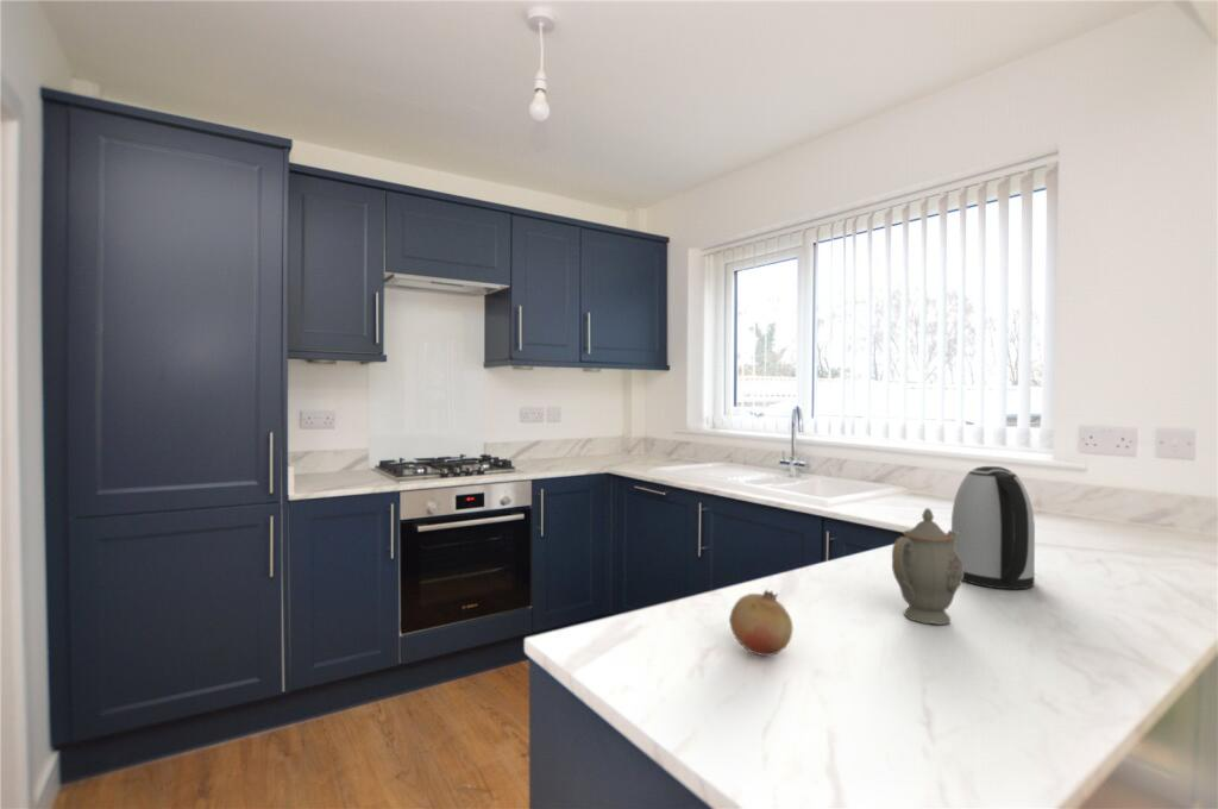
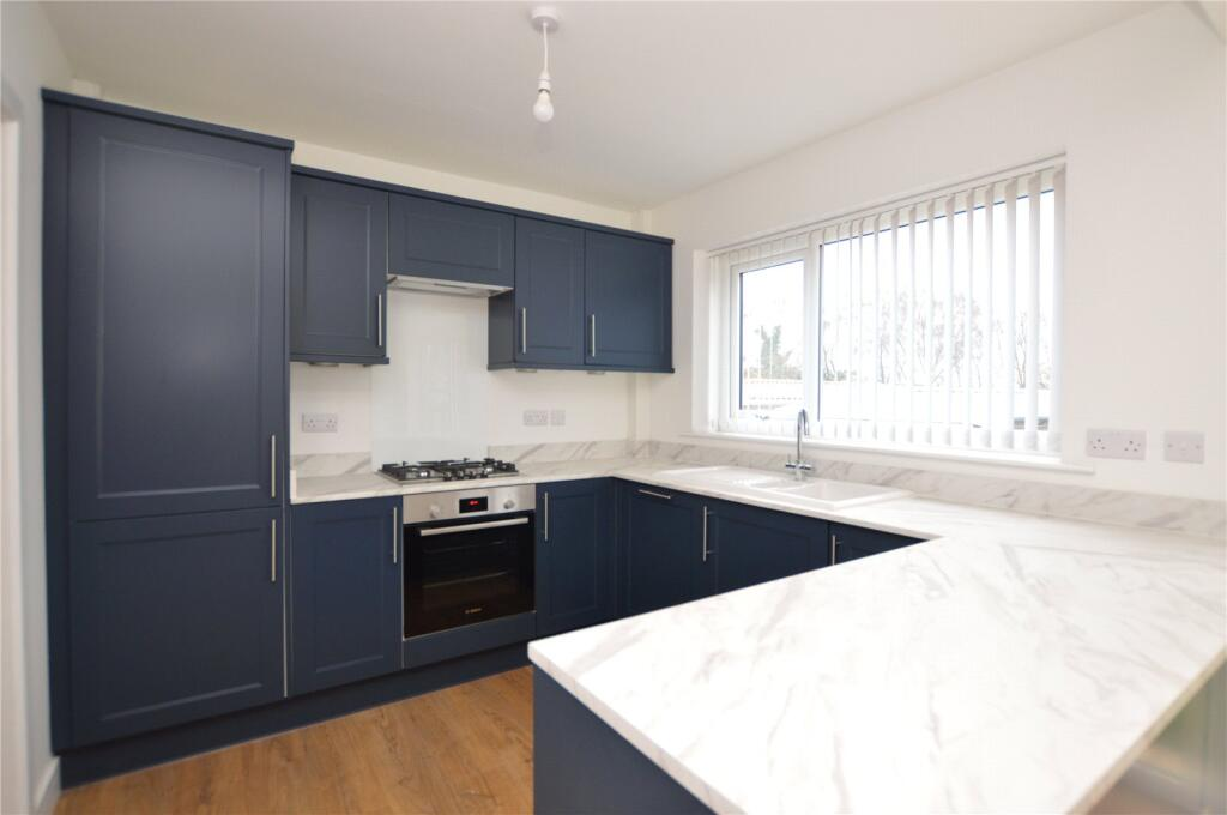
- fruit [728,589,795,657]
- chinaware [891,507,963,626]
- kettle [950,465,1036,590]
